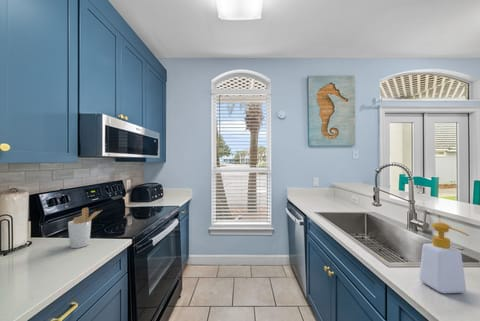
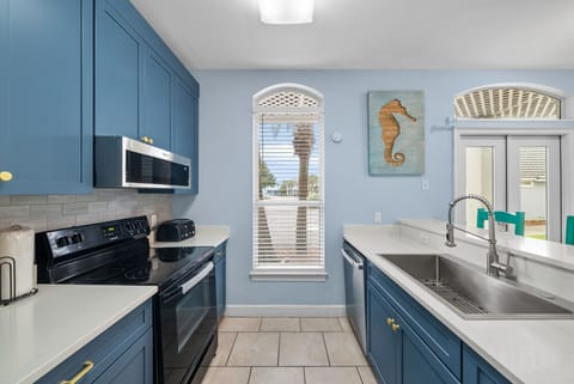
- utensil holder [67,206,103,249]
- soap bottle [418,221,470,294]
